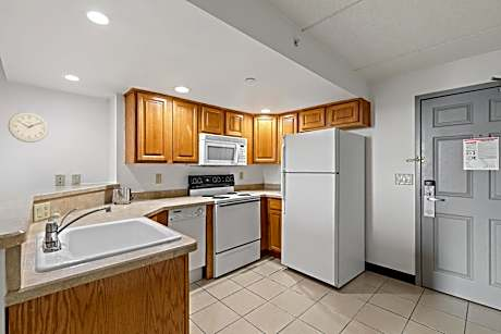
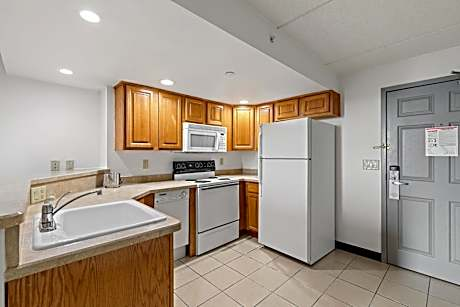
- wall clock [7,111,49,144]
